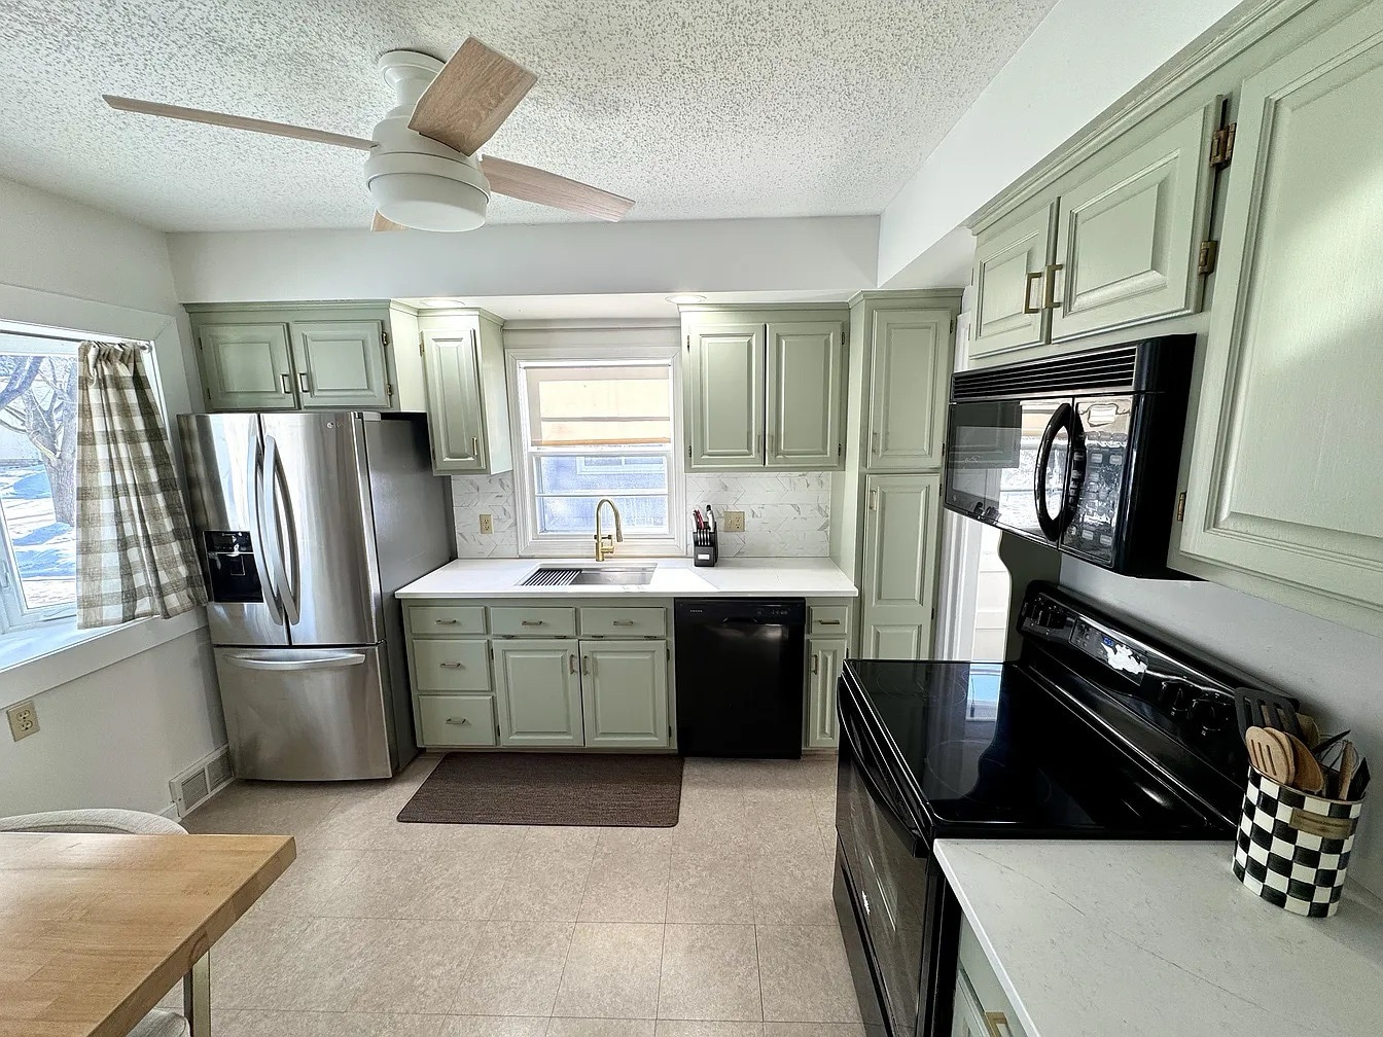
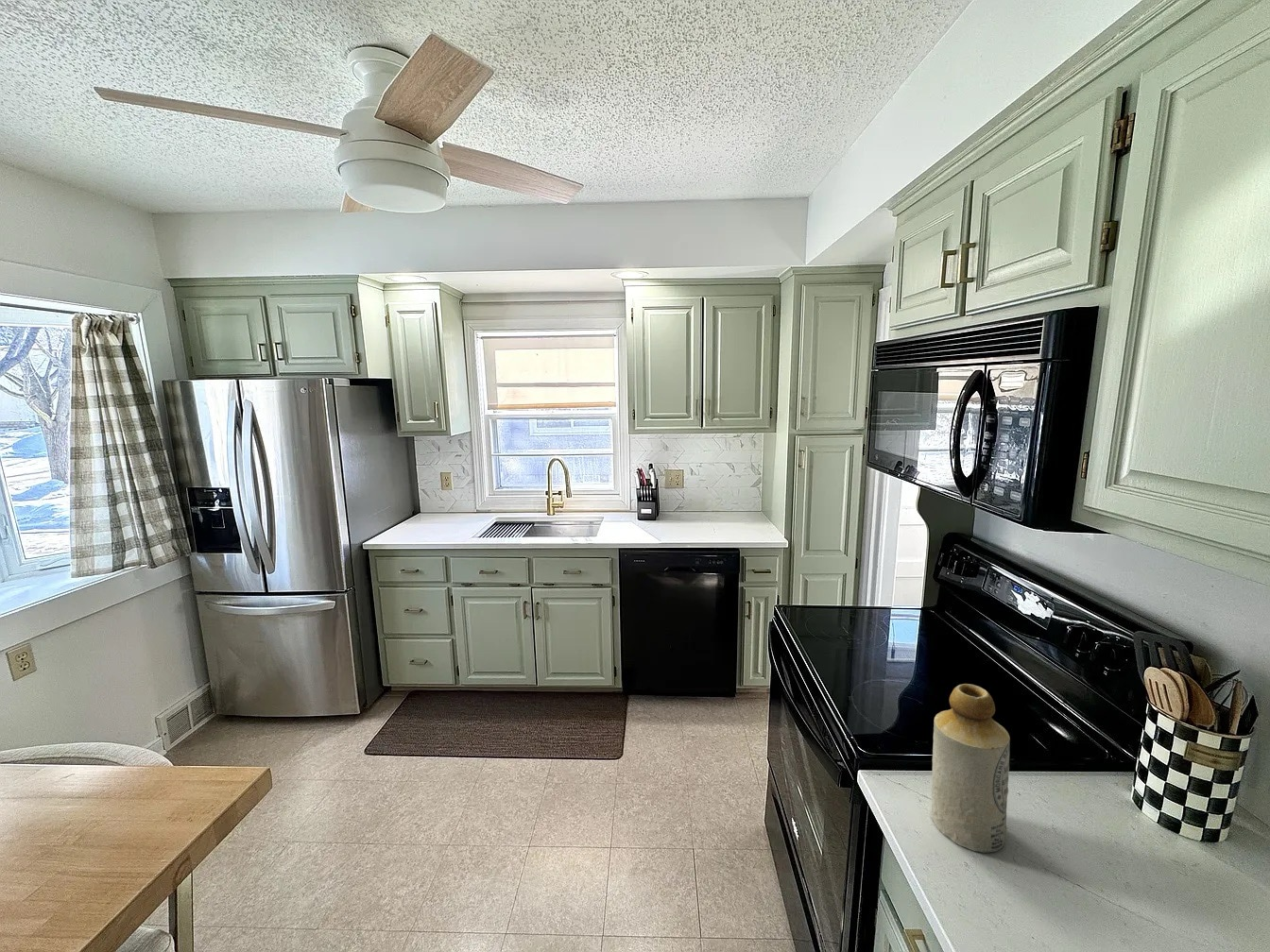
+ bottle [931,683,1011,854]
